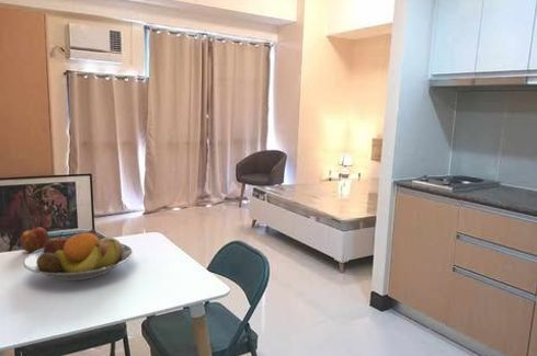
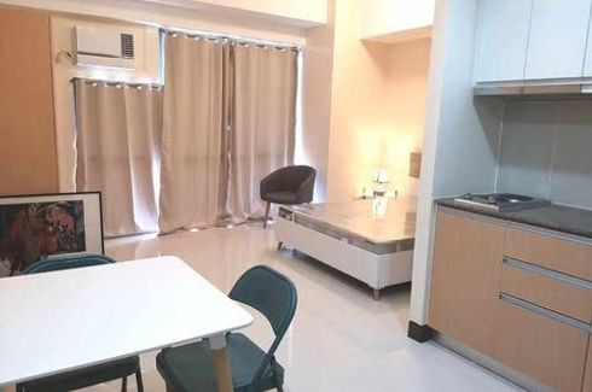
- fruit bowl [22,228,135,282]
- apple [19,226,50,253]
